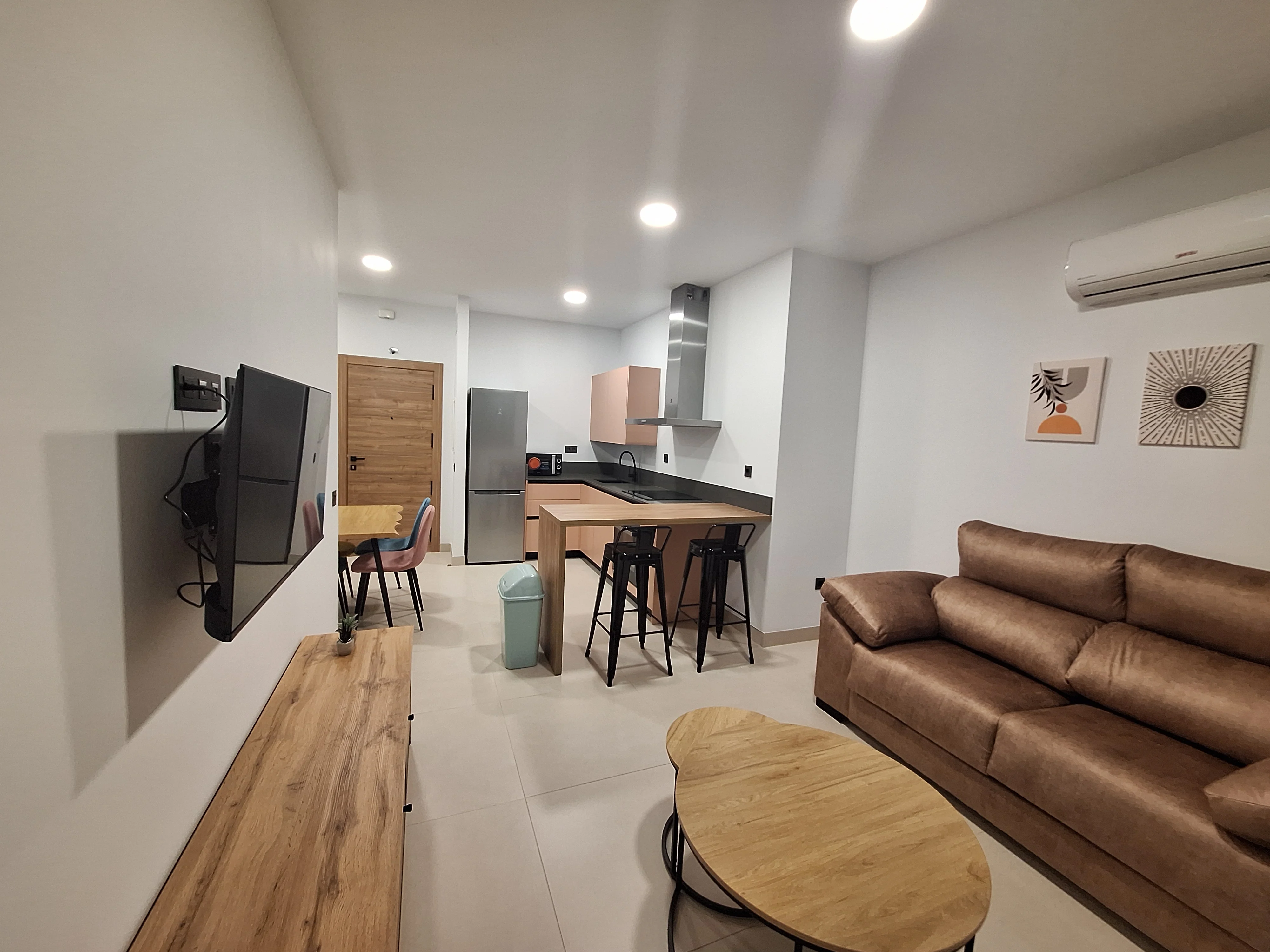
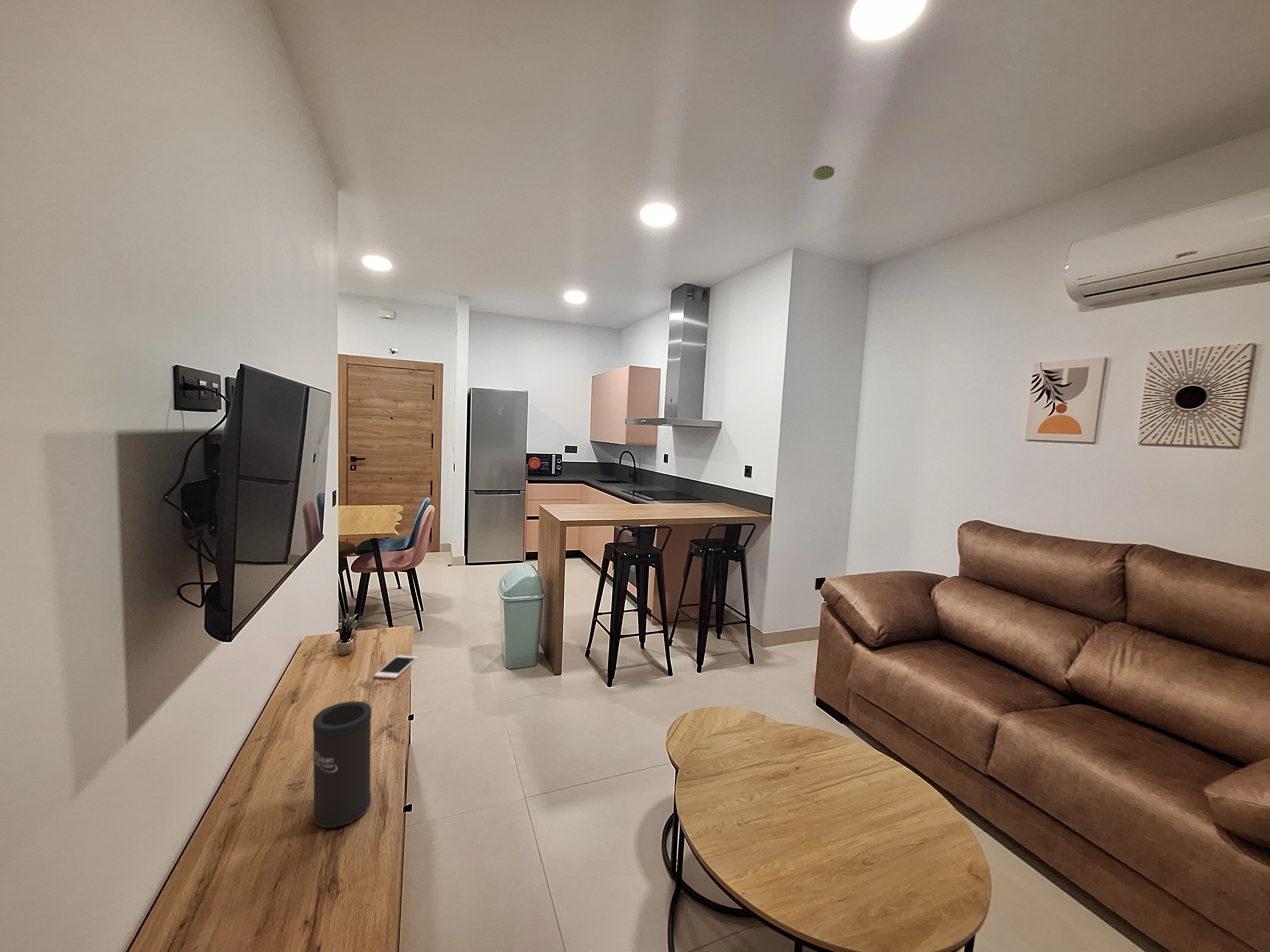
+ smoke detector [812,165,835,180]
+ speaker [312,701,372,828]
+ cell phone [374,655,418,679]
